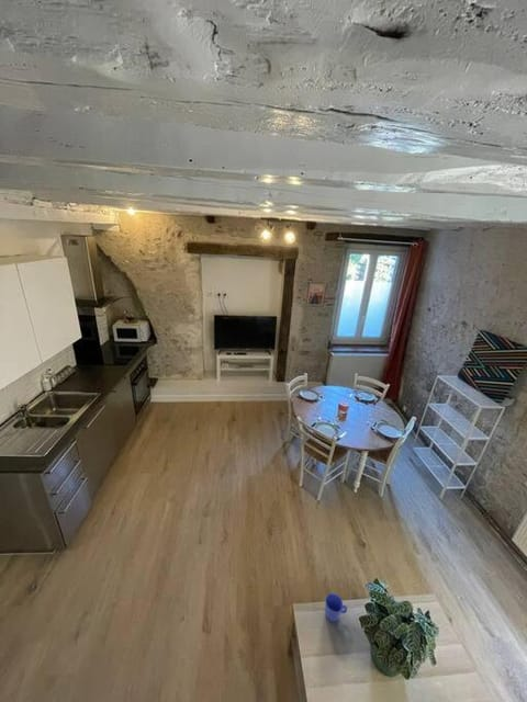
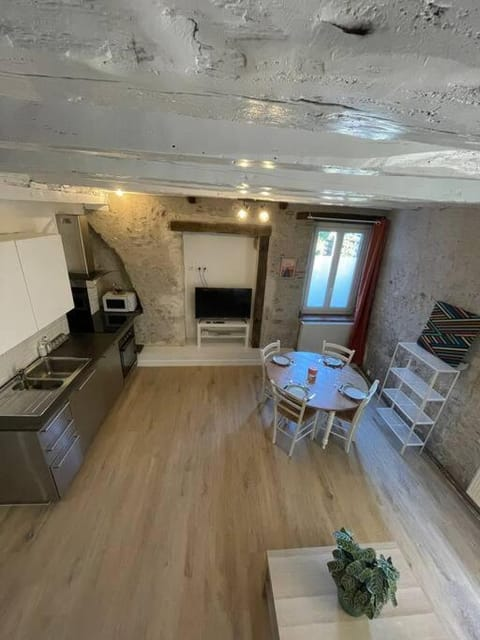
- mug [324,592,348,623]
